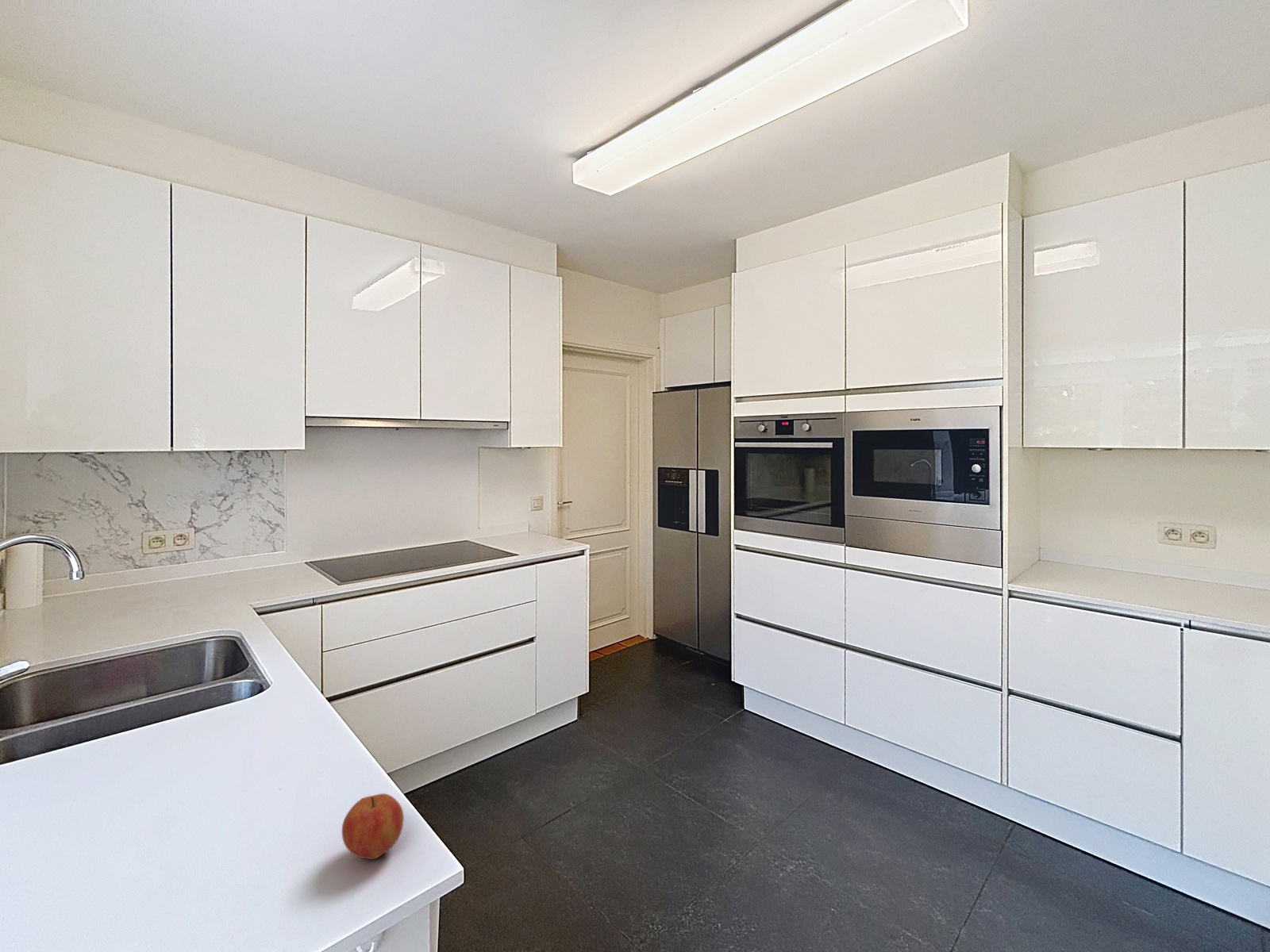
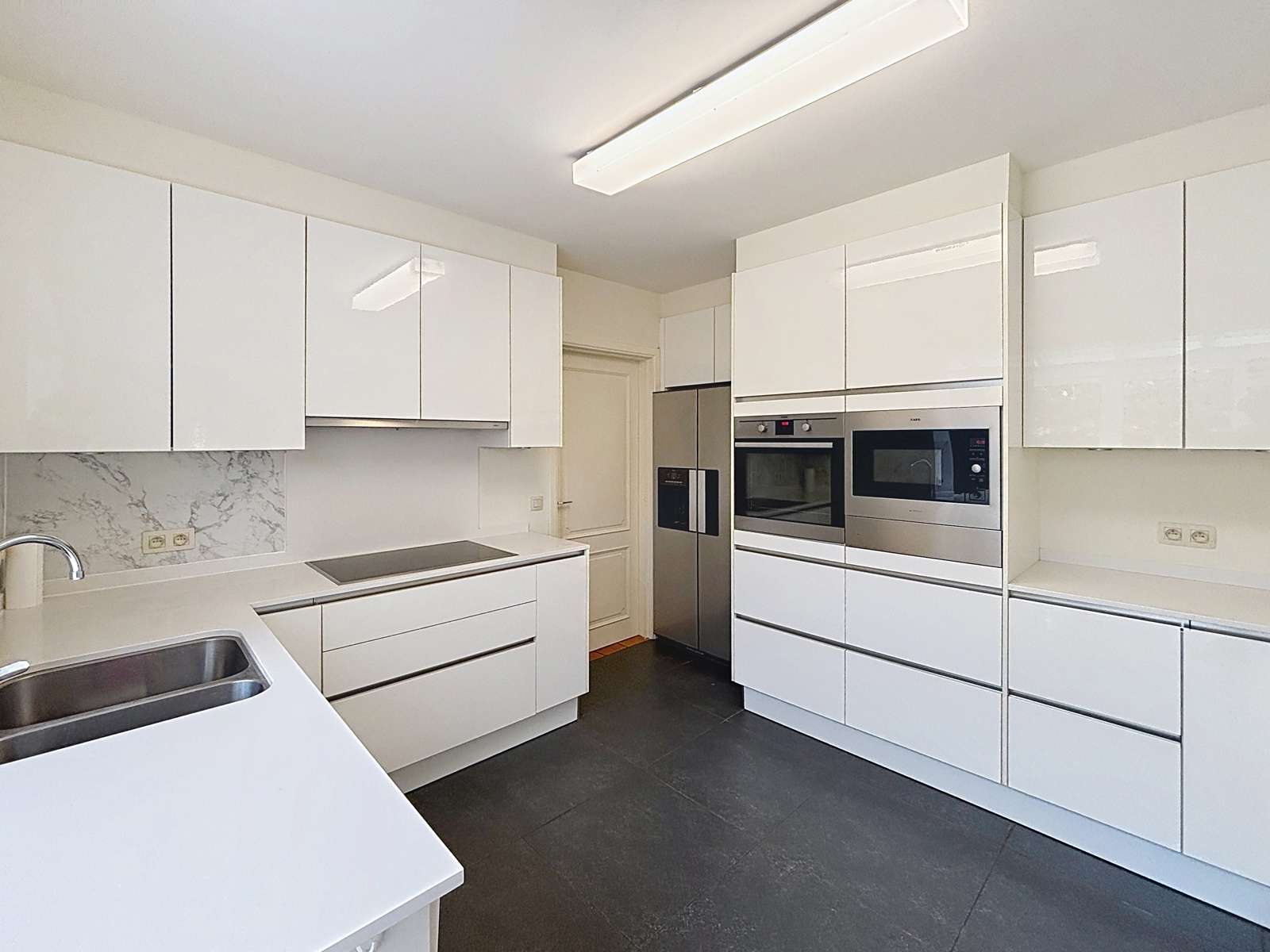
- apple [341,793,405,860]
